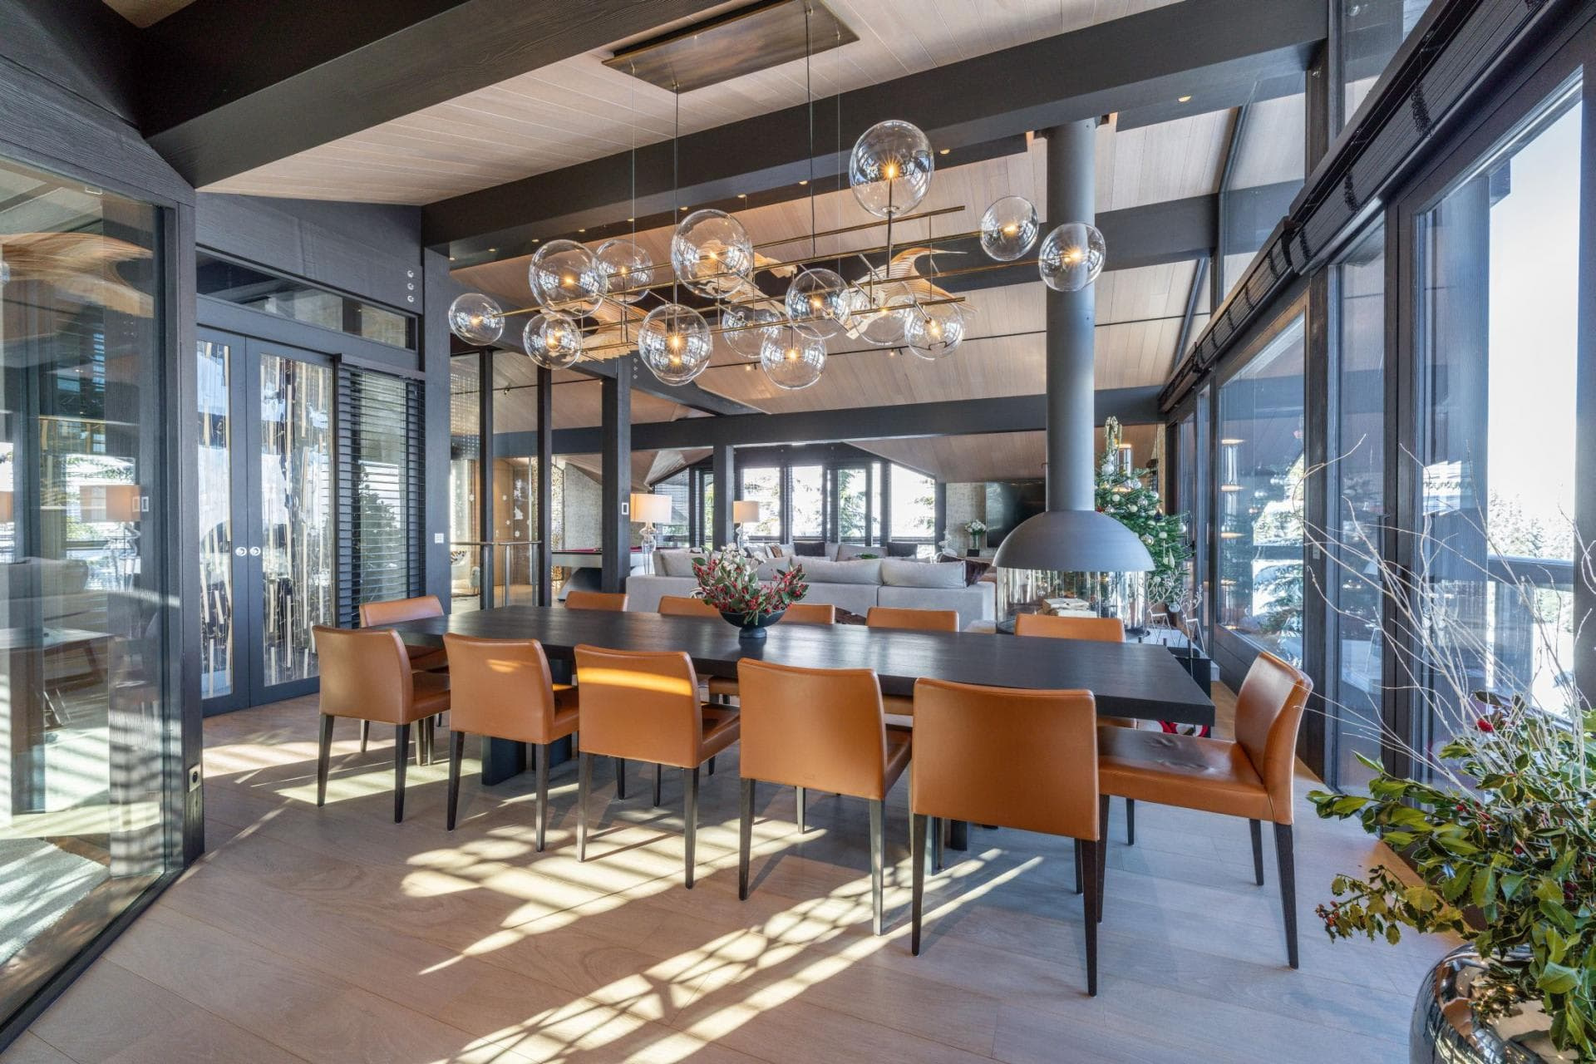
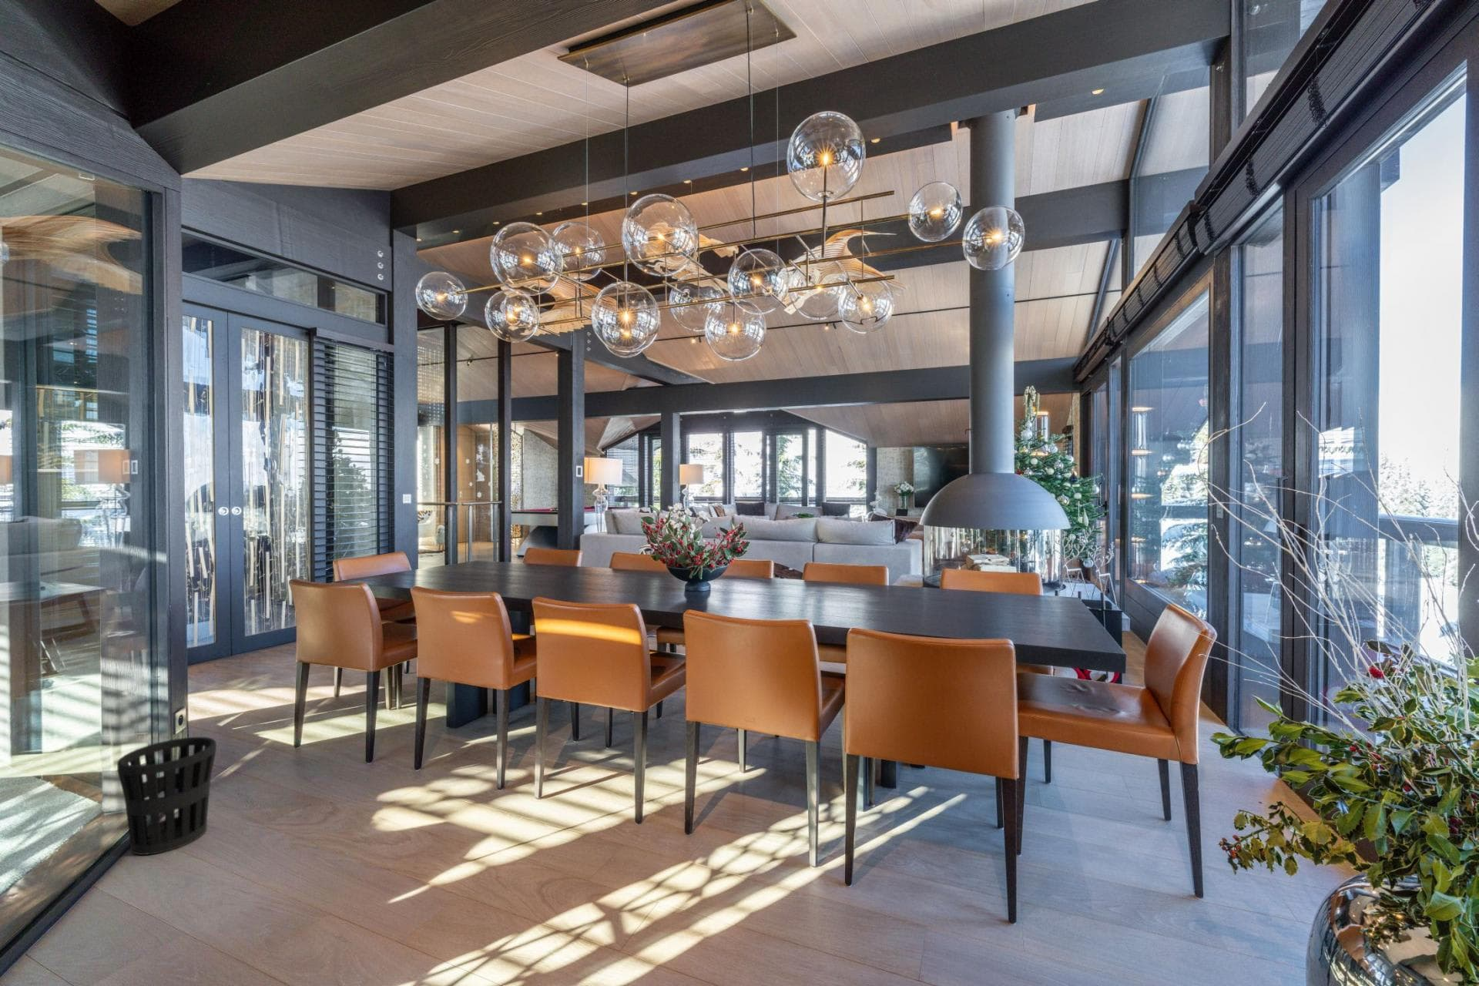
+ wastebasket [117,736,217,856]
